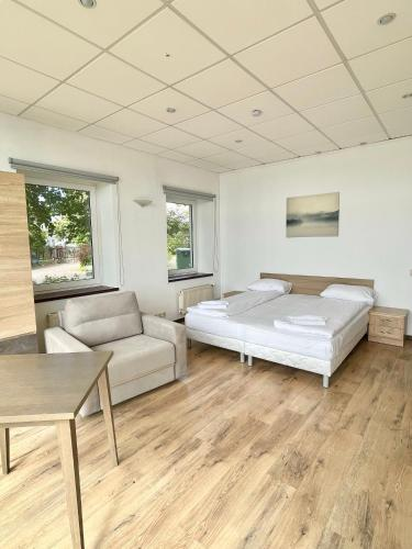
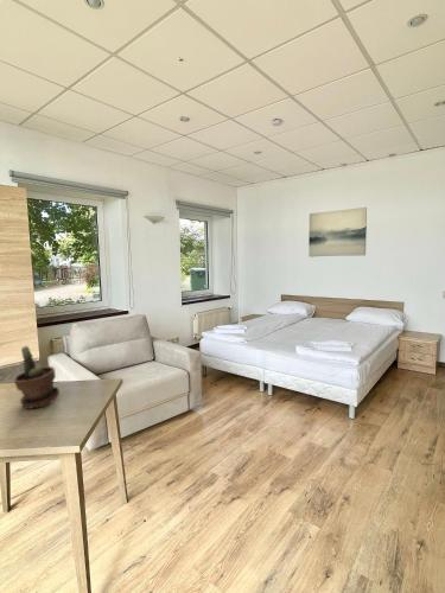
+ potted plant [13,345,61,410]
